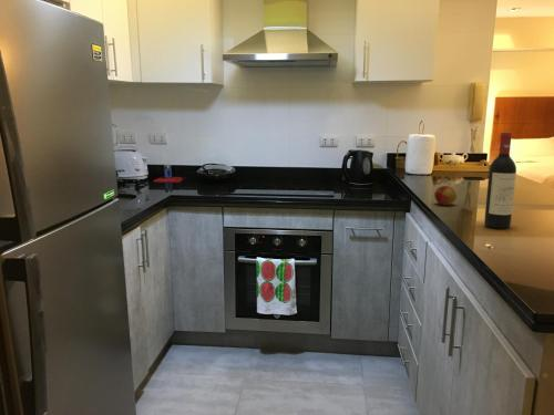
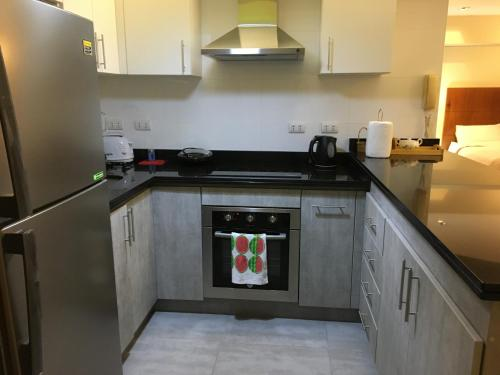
- wine bottle [483,132,517,230]
- apple [433,185,458,207]
